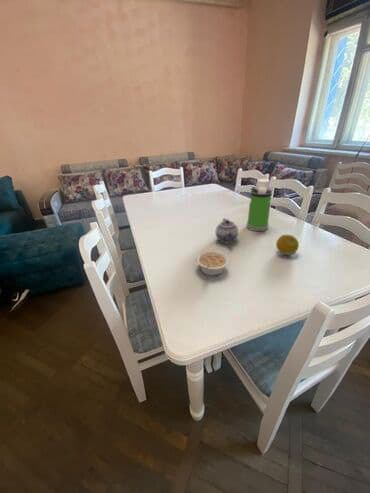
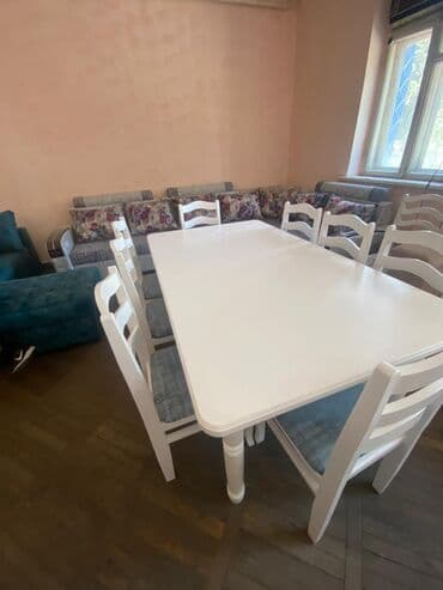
- teapot [215,217,240,244]
- fruit [275,234,300,256]
- legume [195,249,230,277]
- water bottle [246,178,274,232]
